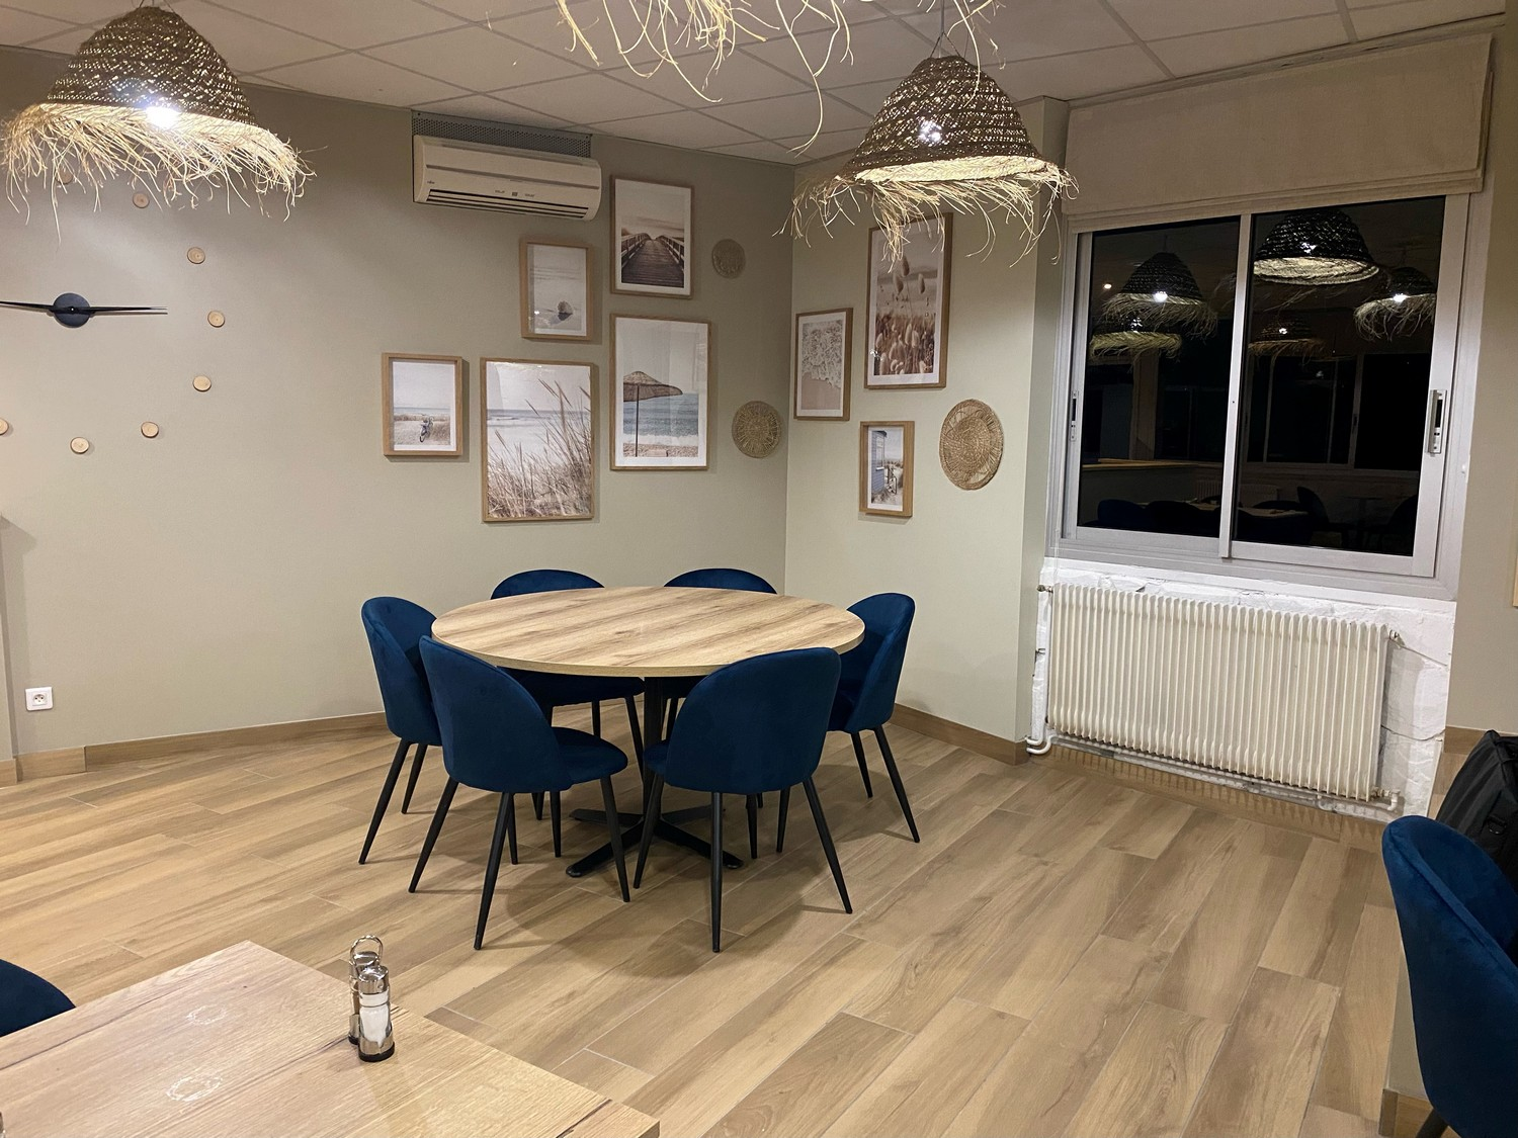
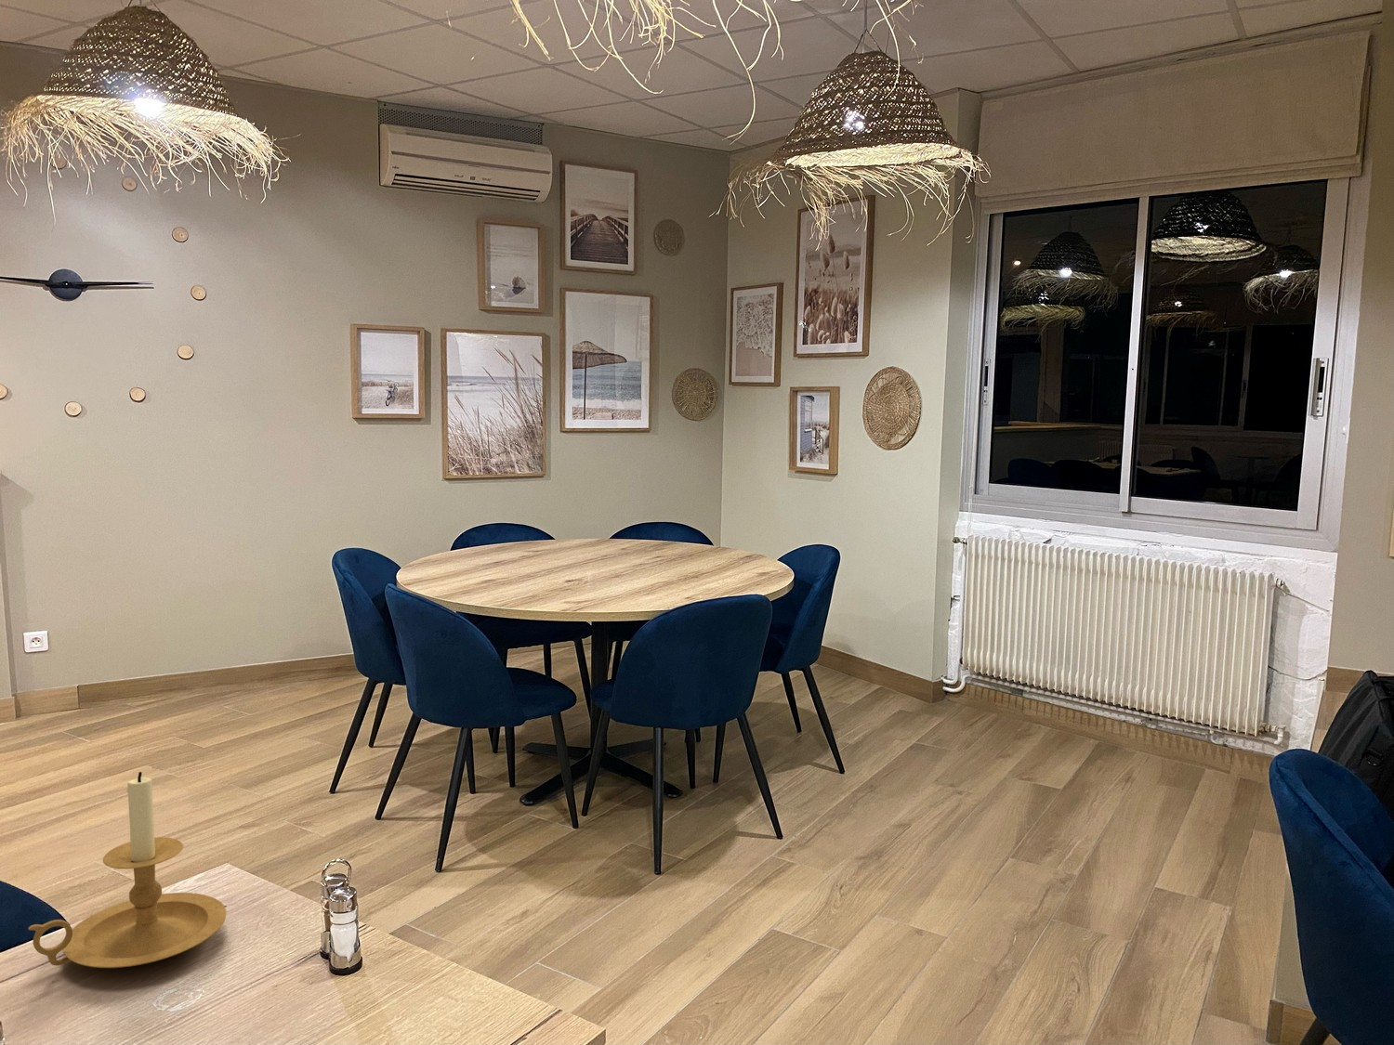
+ candle holder [27,771,227,969]
